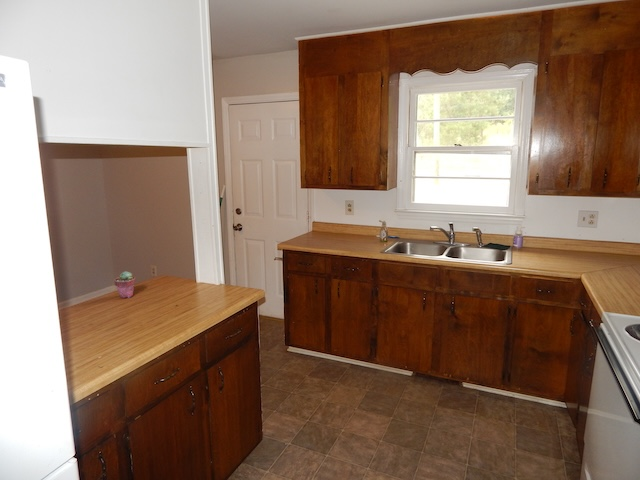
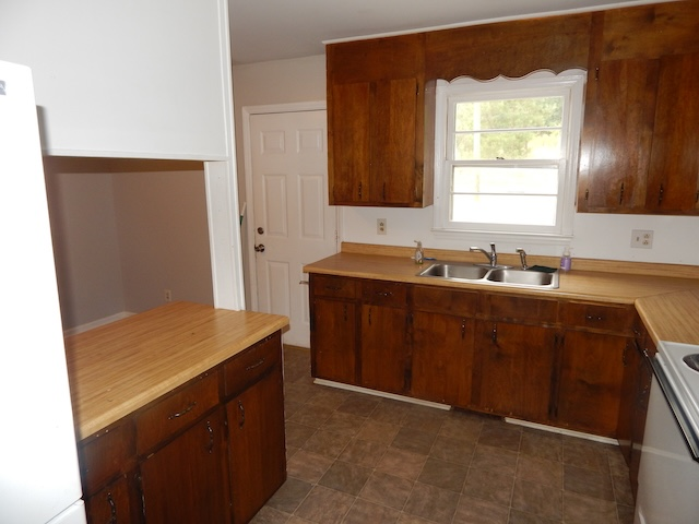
- potted succulent [113,271,137,299]
